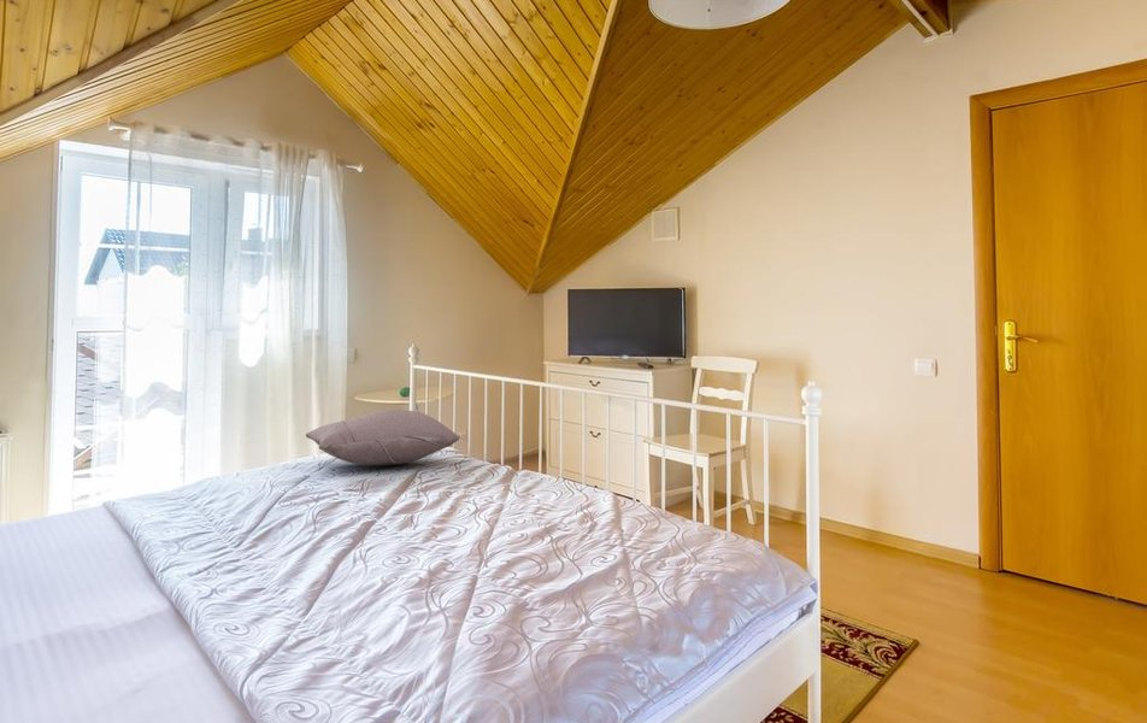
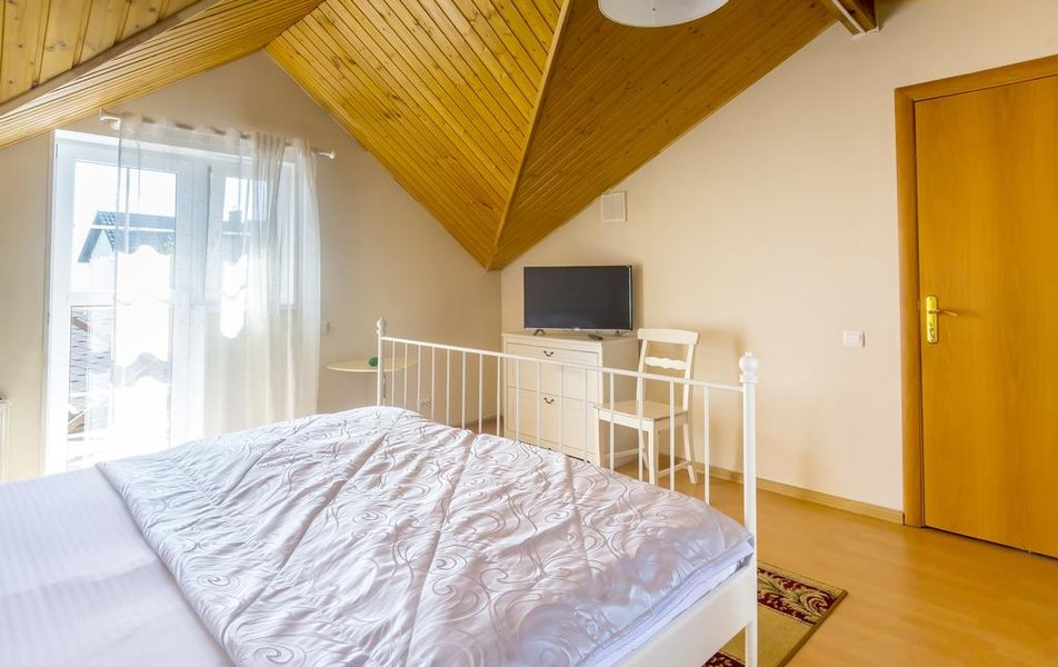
- pillow [305,408,460,466]
